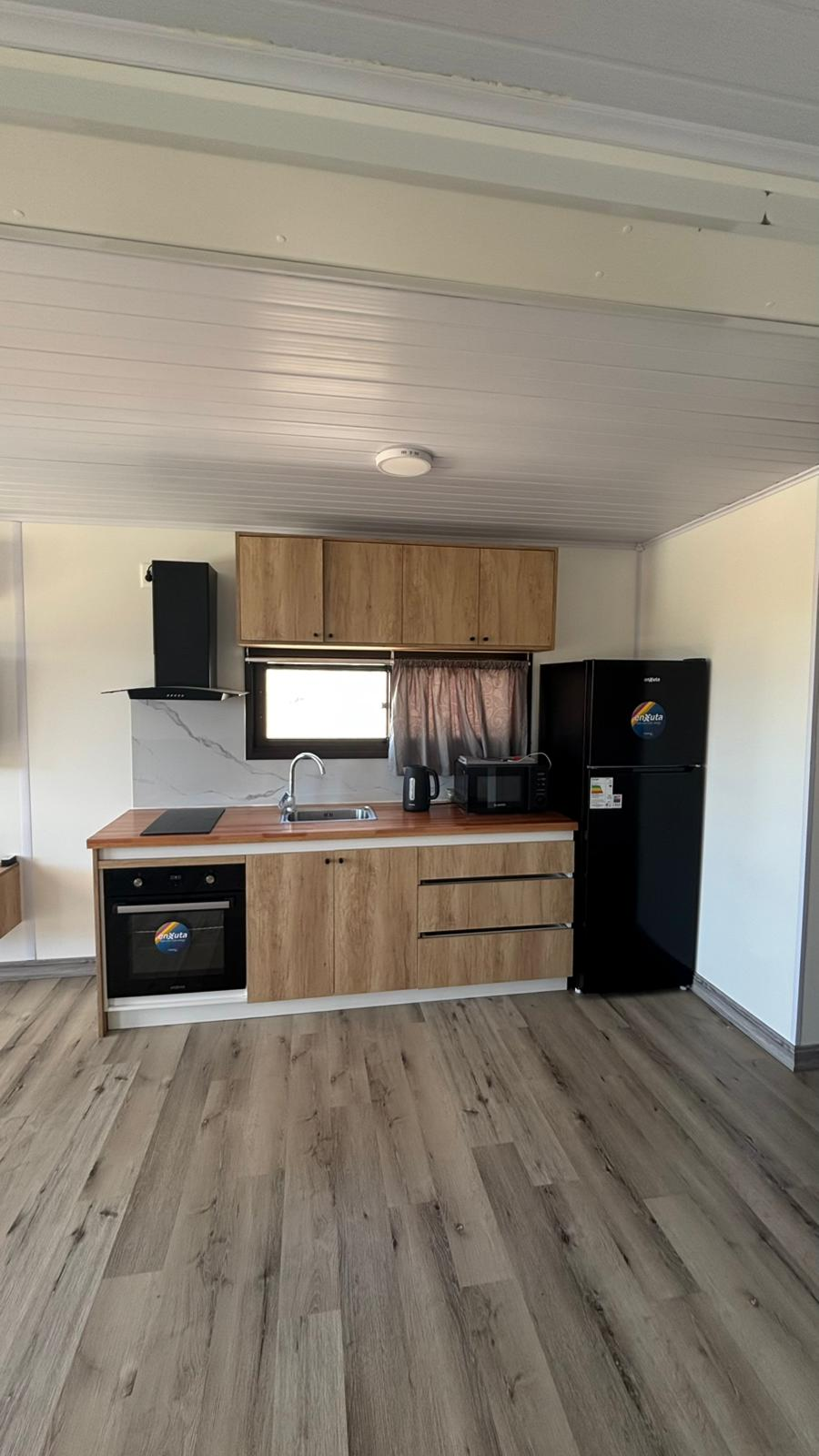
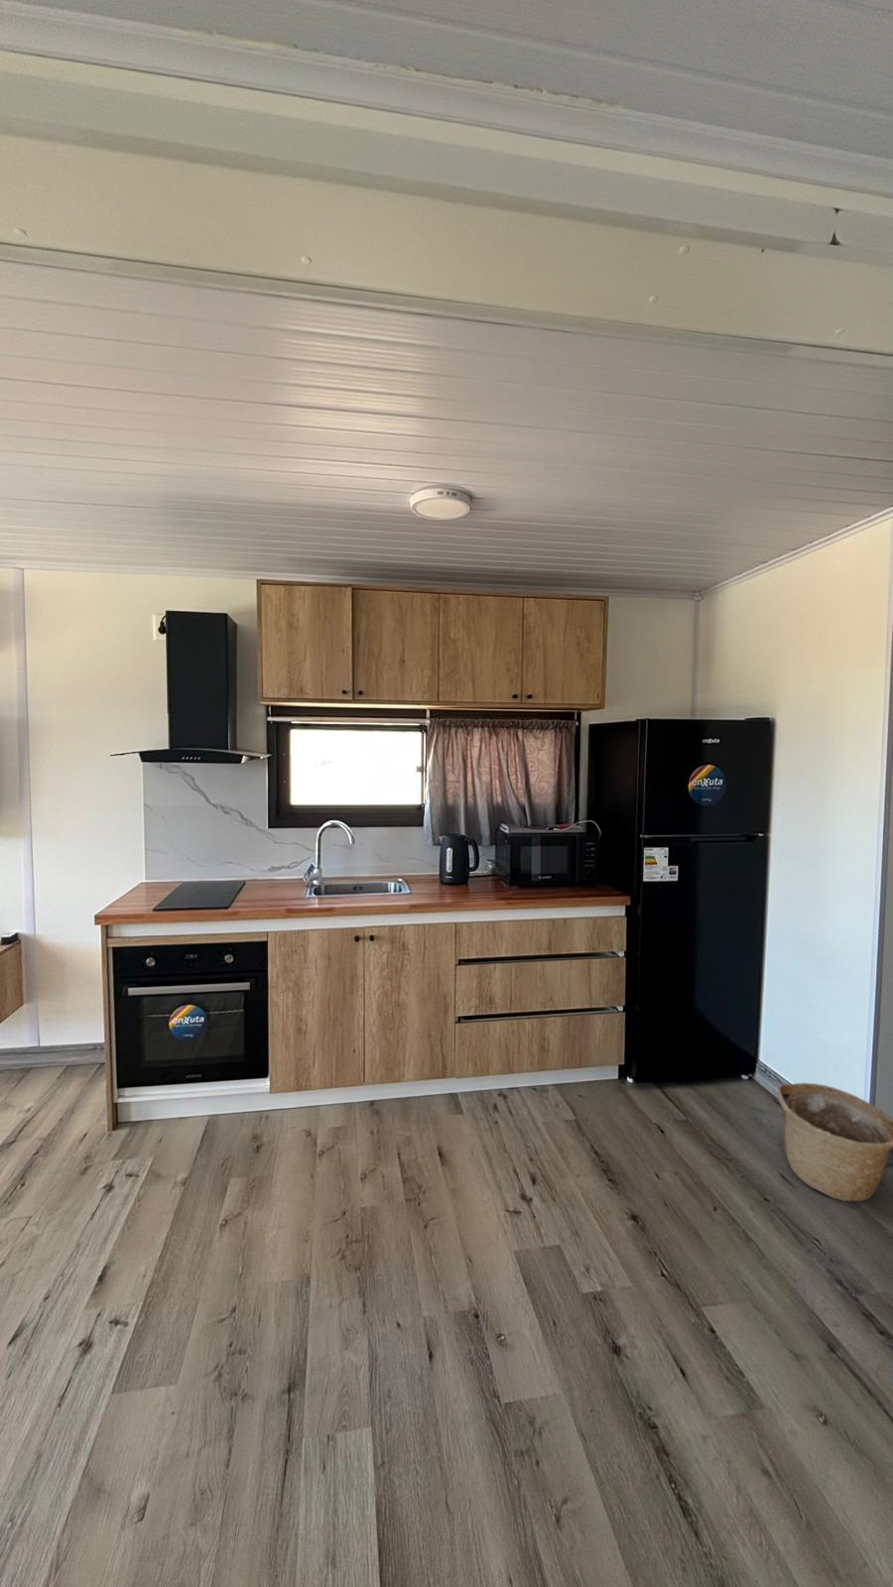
+ basket [776,1082,893,1202]
